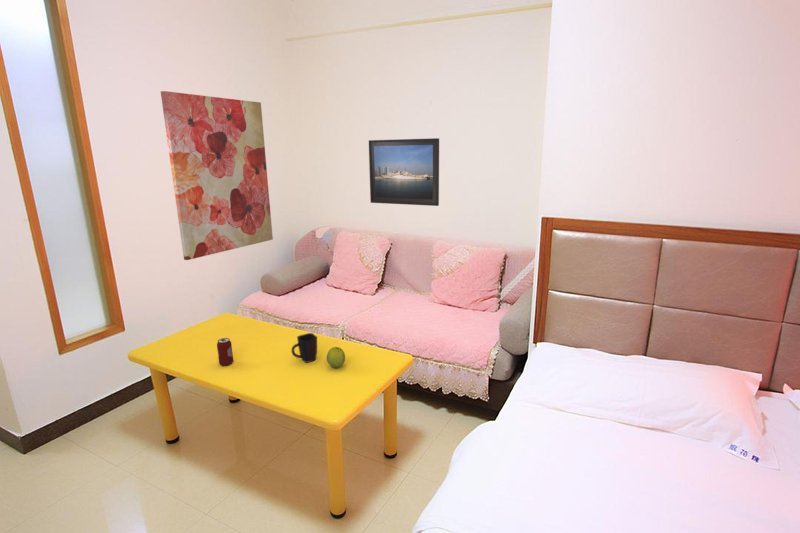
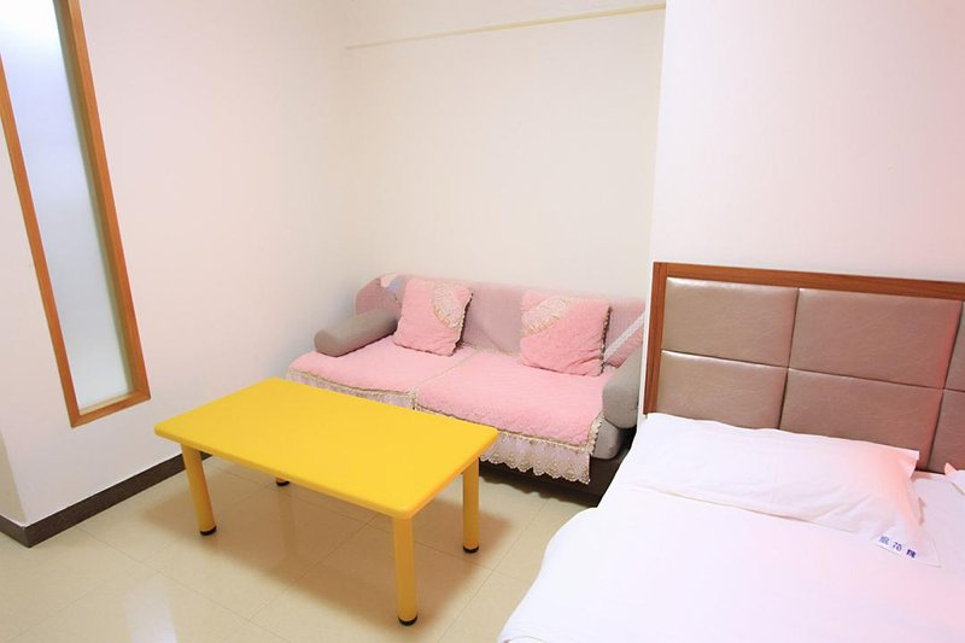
- mug [291,332,318,364]
- beverage can [216,337,234,367]
- wall art [160,90,274,261]
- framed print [368,137,440,207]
- fruit [326,346,346,369]
